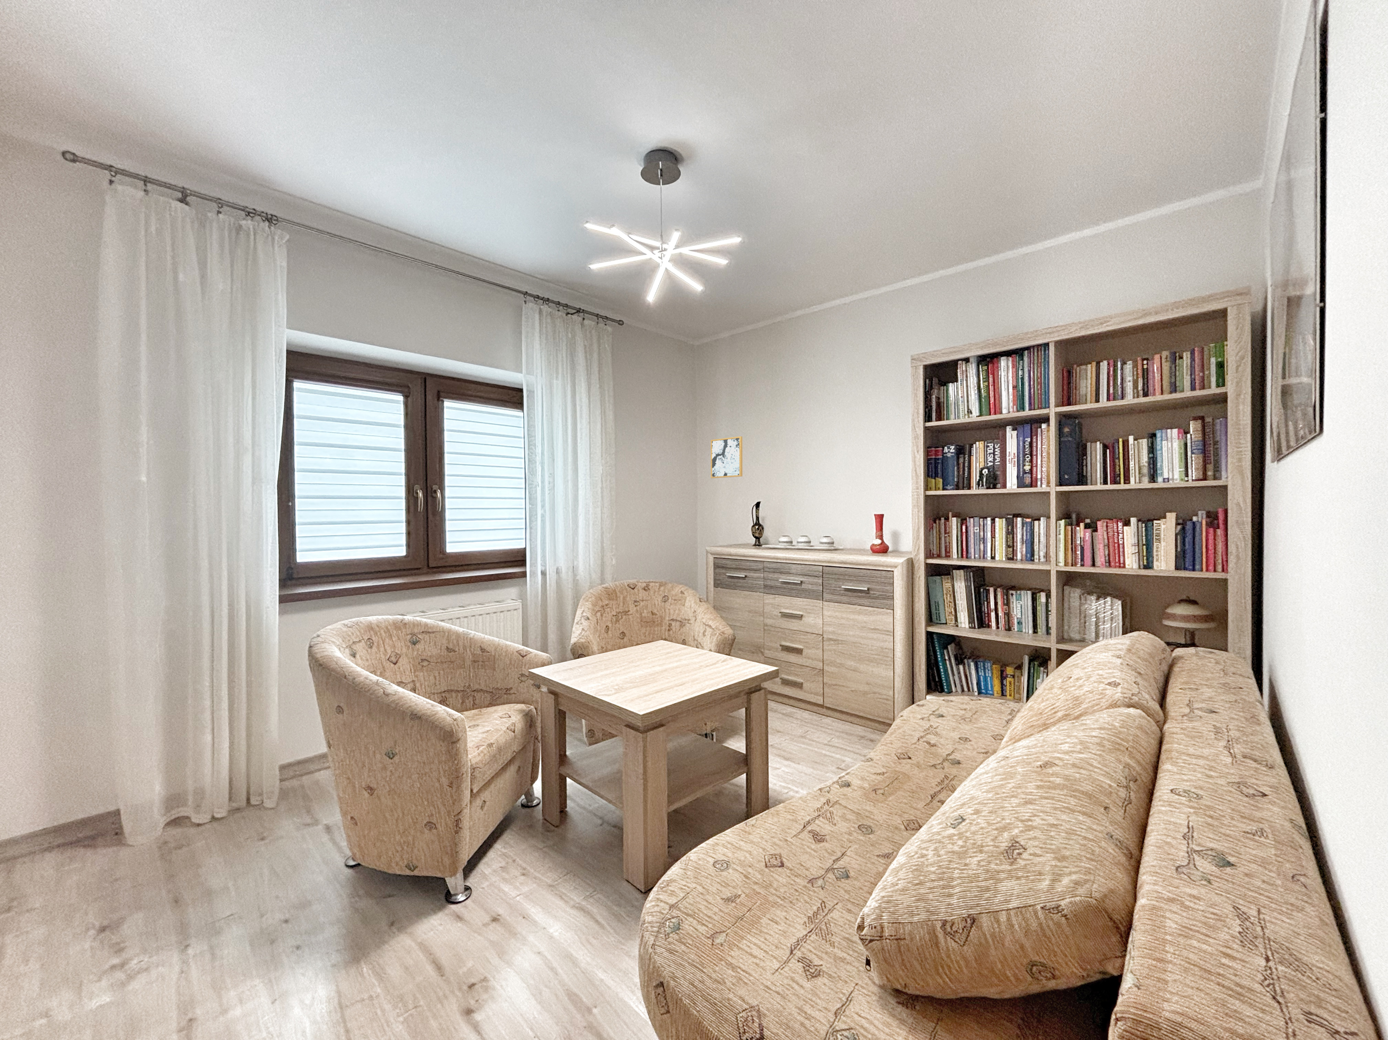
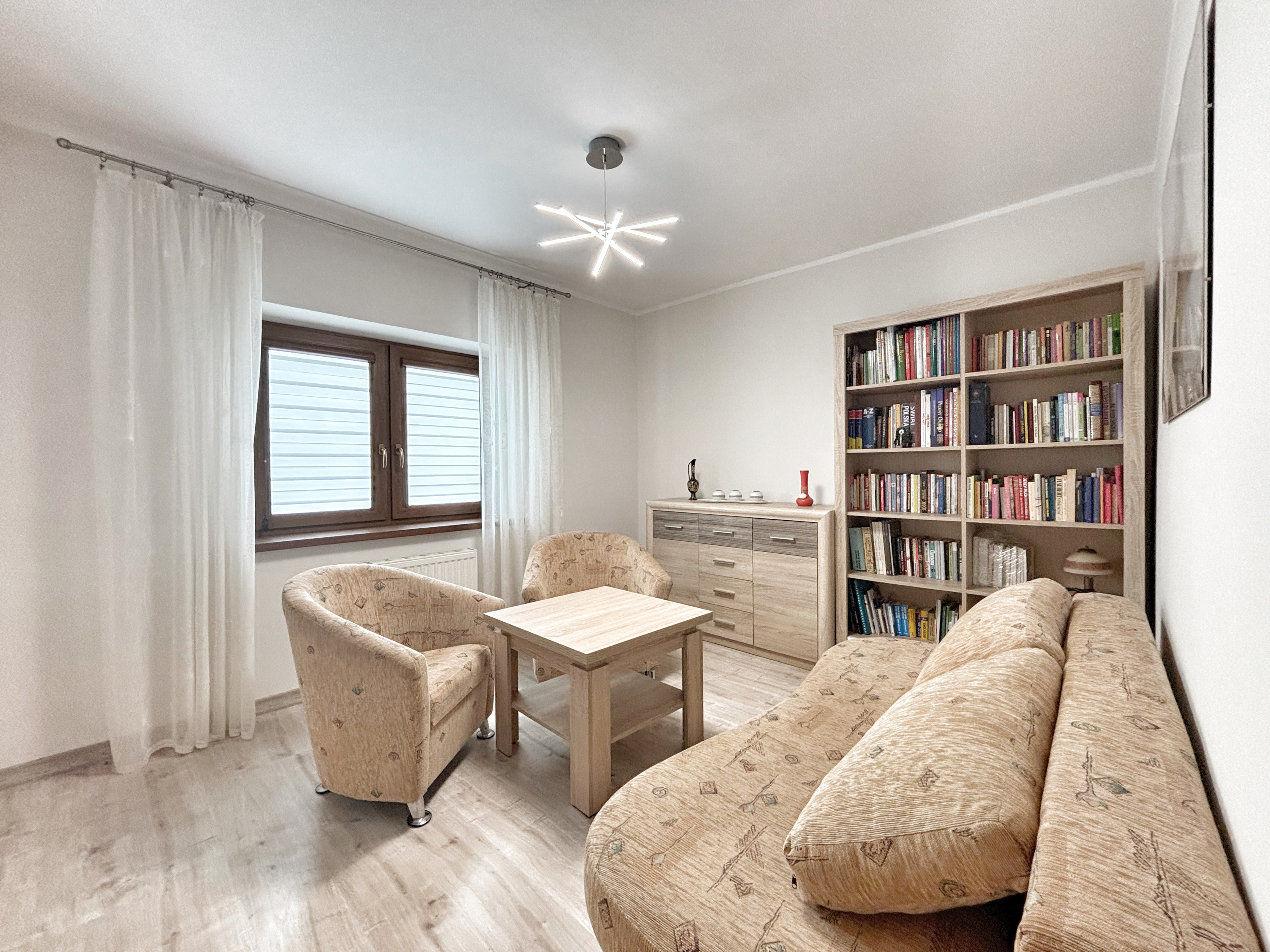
- wall art [710,436,743,478]
